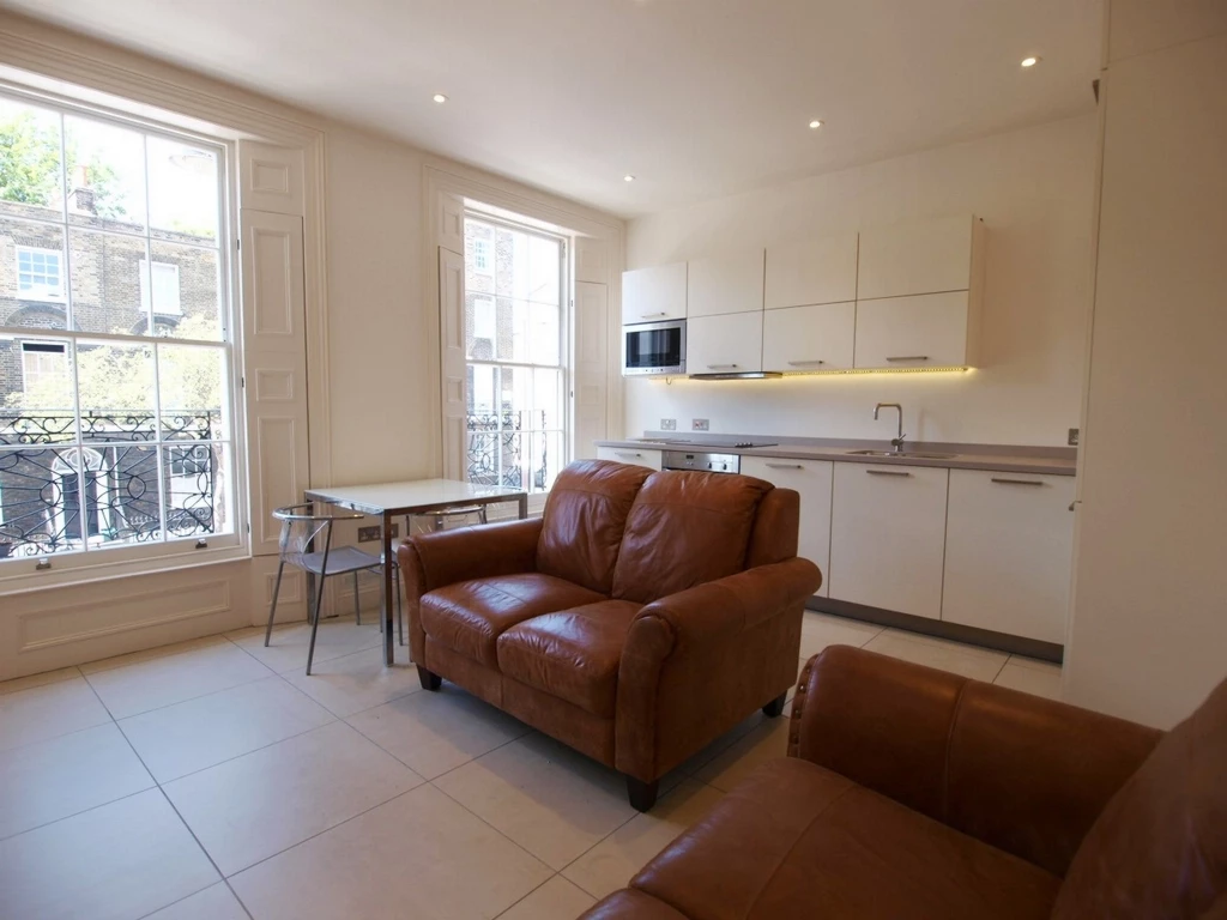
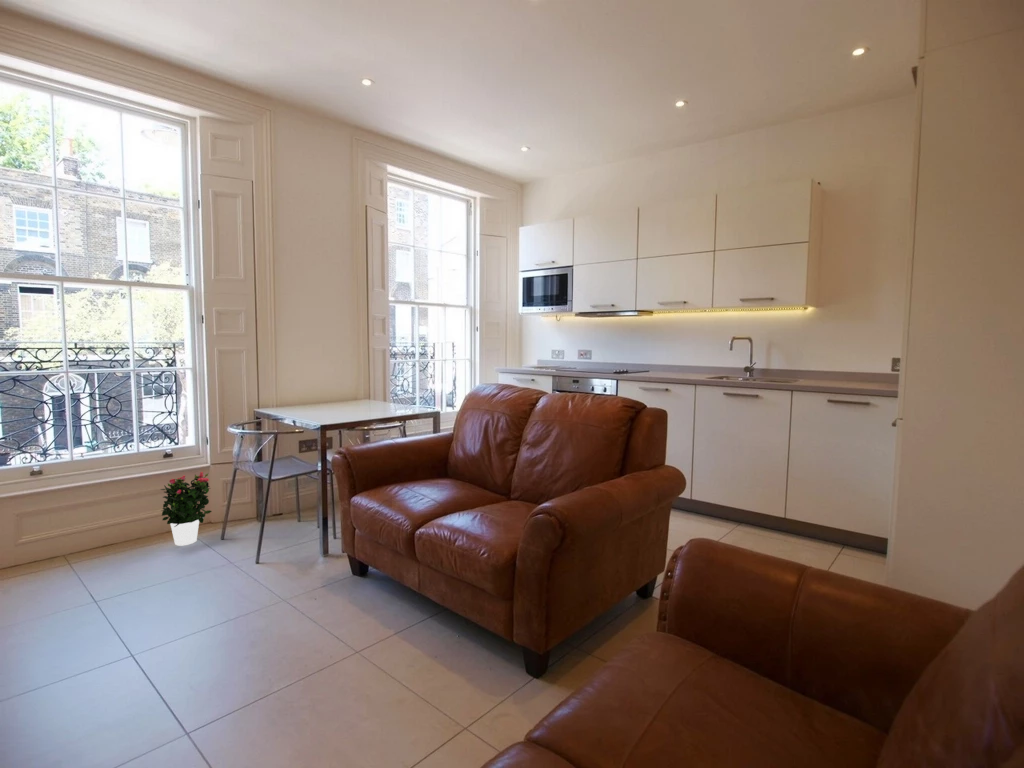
+ potted flower [159,471,213,547]
